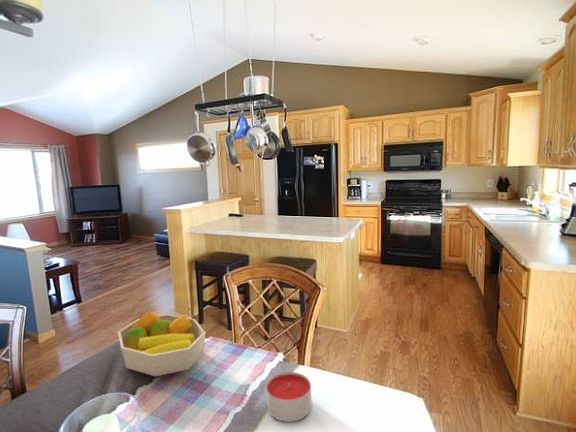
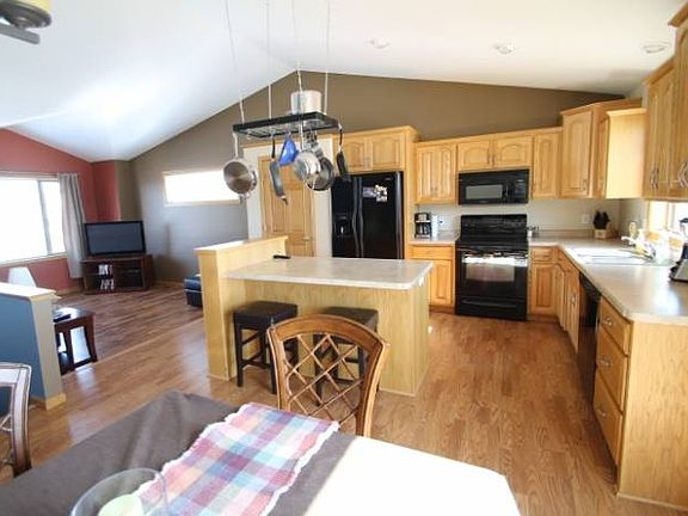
- fruit bowl [117,310,206,377]
- candle [265,371,313,423]
